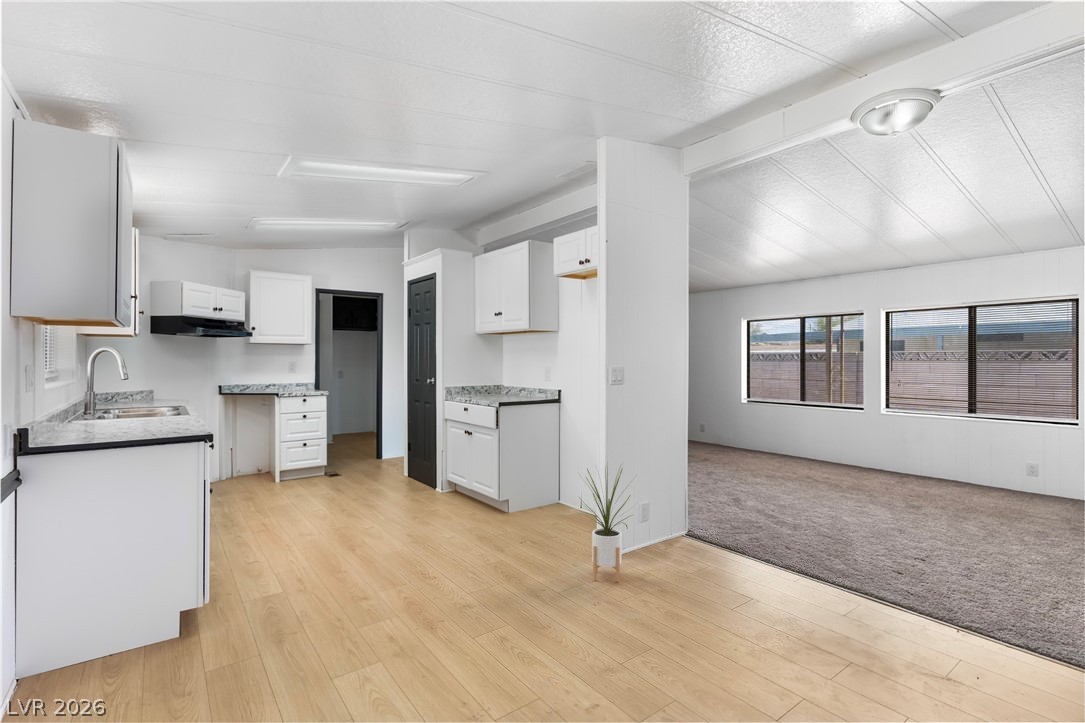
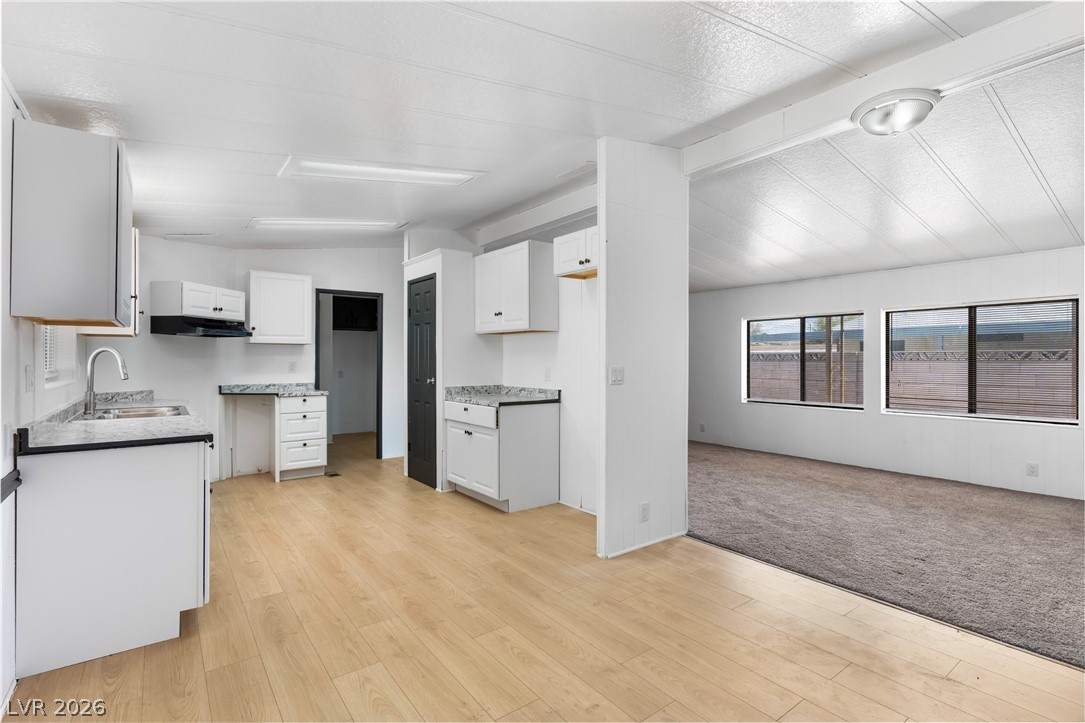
- house plant [577,461,639,583]
